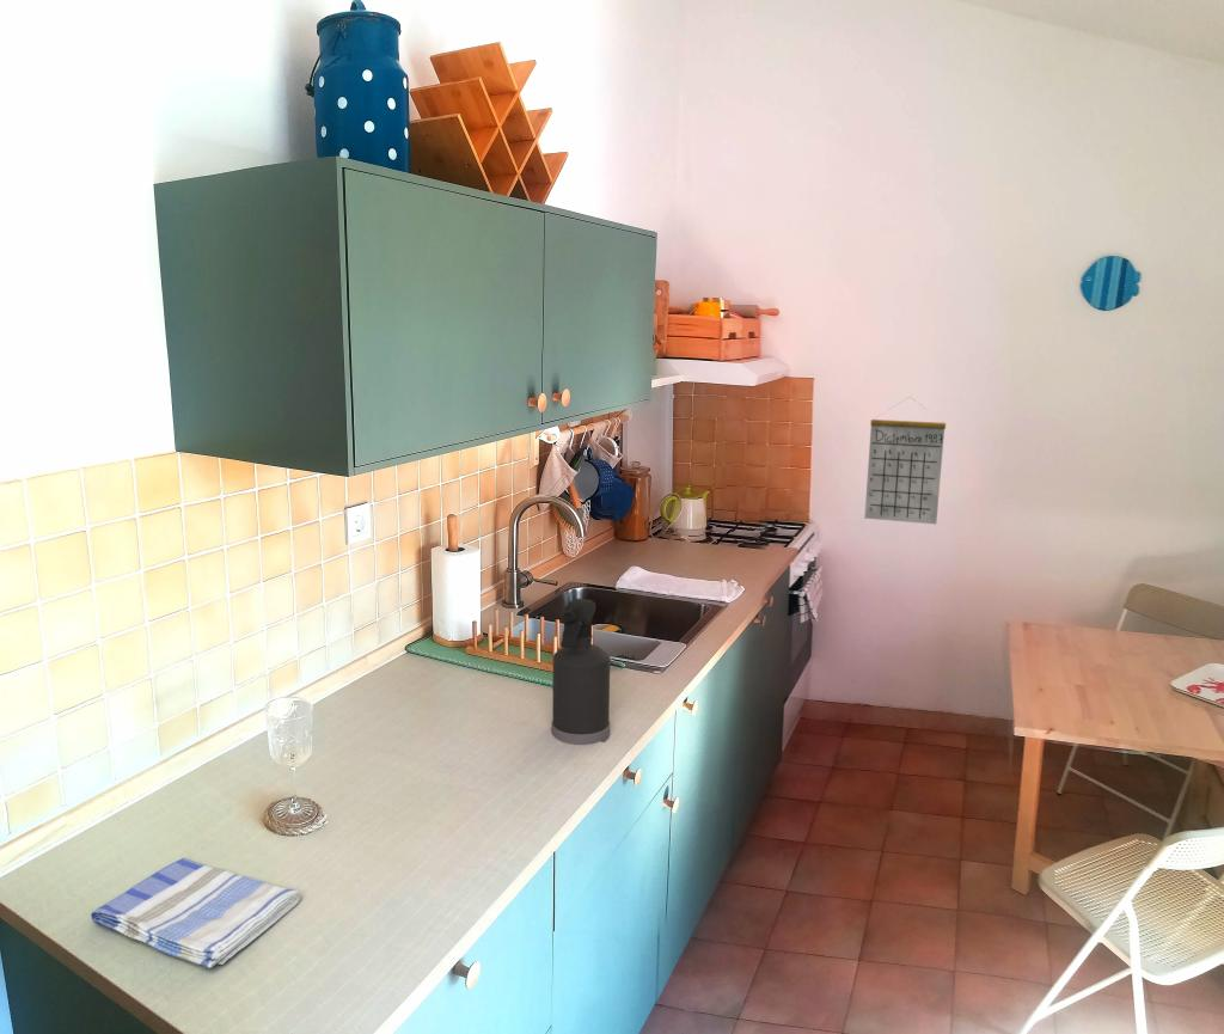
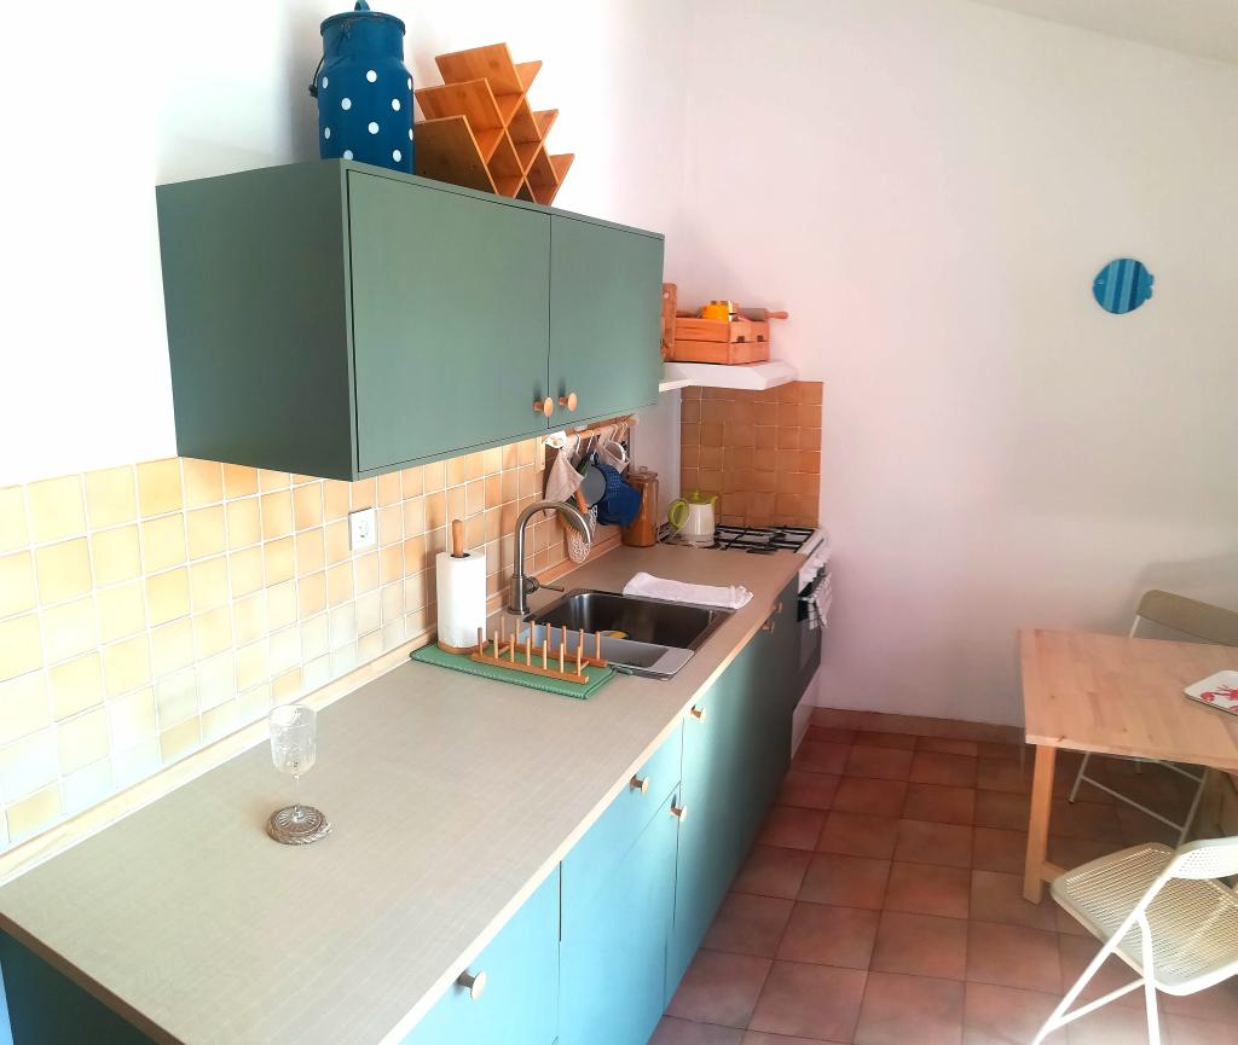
- calendar [863,396,947,526]
- spray bottle [550,598,611,746]
- dish towel [90,857,301,969]
